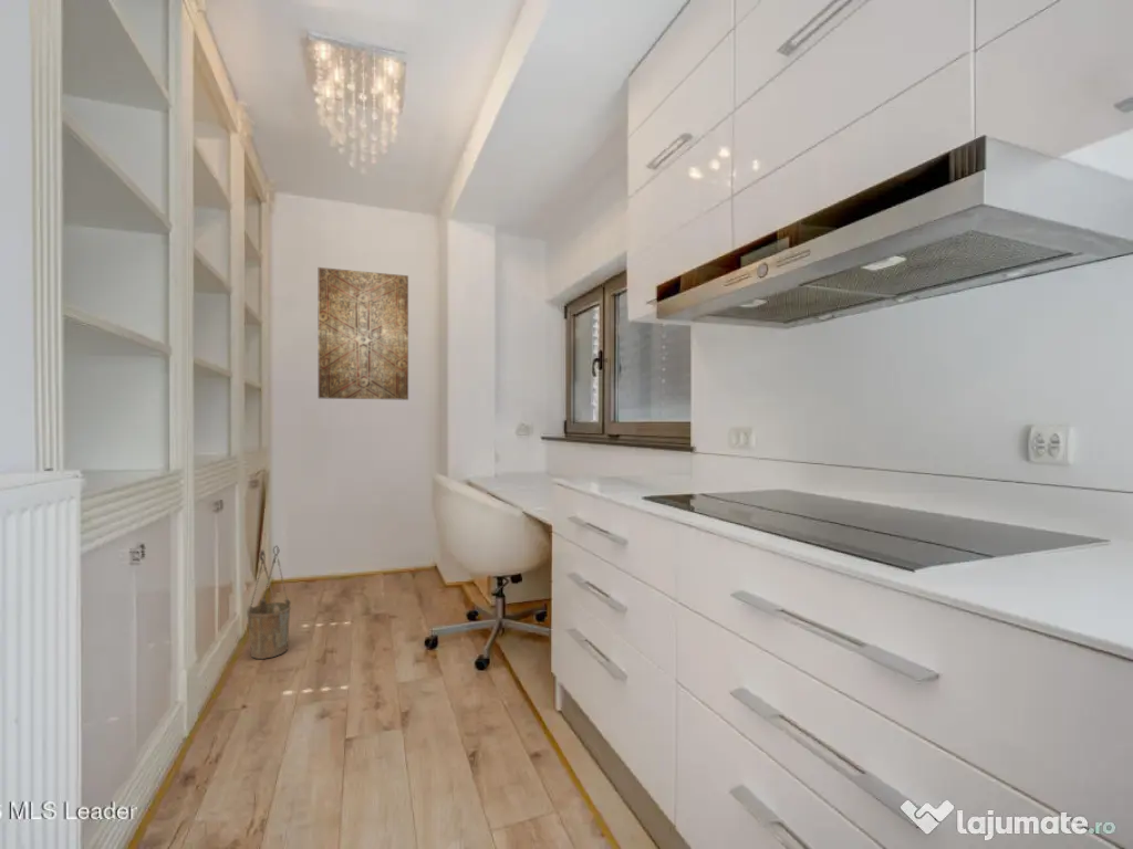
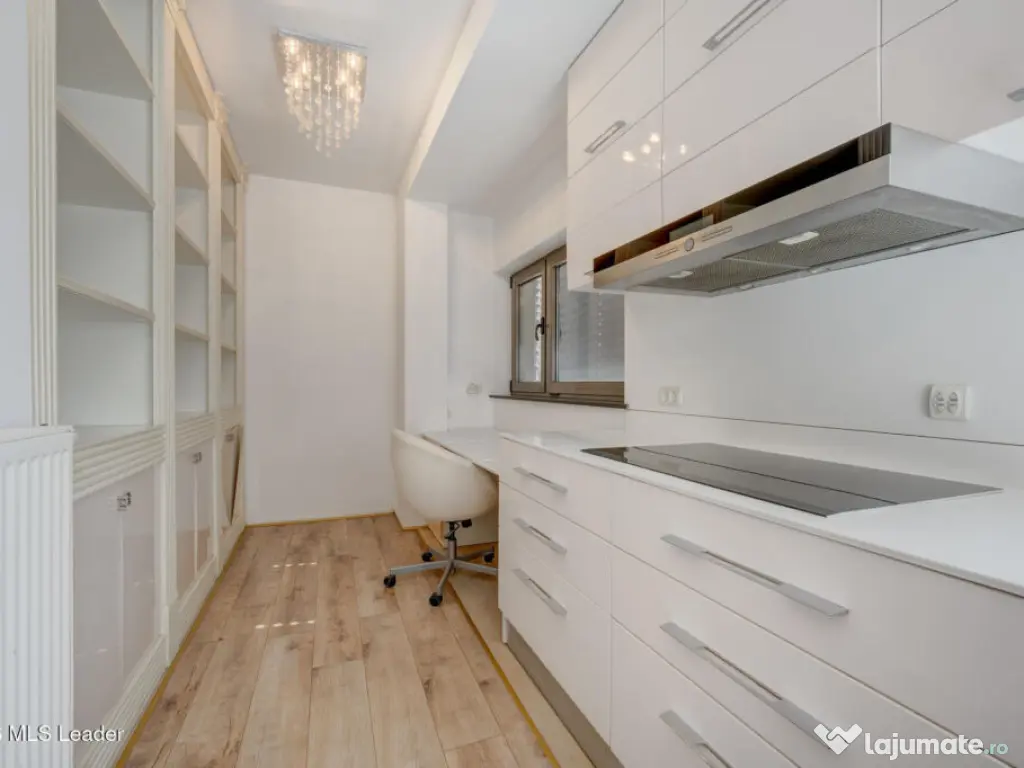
- bucket [246,544,292,660]
- wall art [318,266,409,401]
